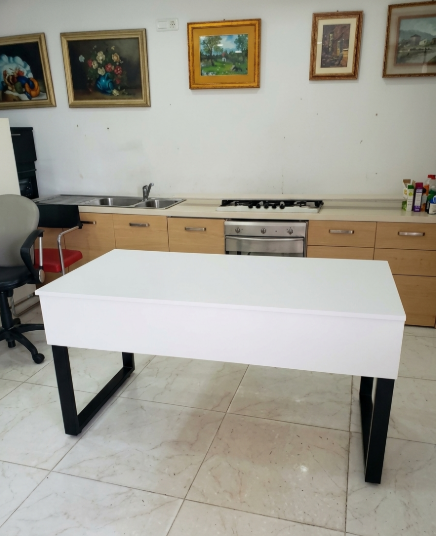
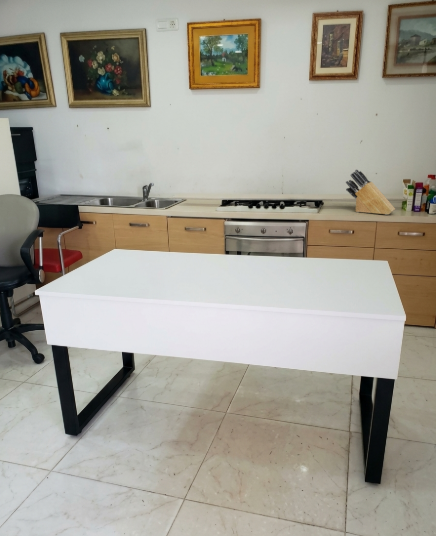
+ knife block [345,169,396,216]
